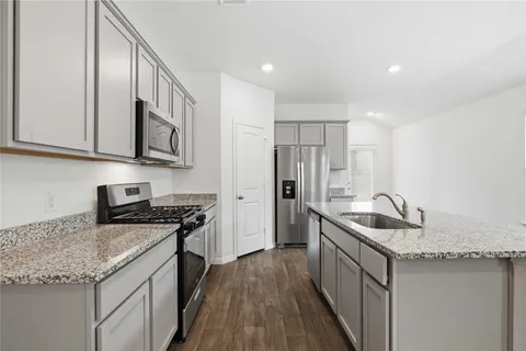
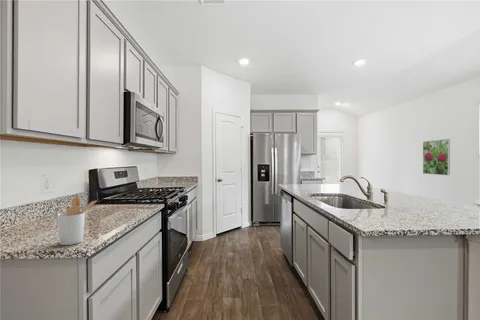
+ utensil holder [56,196,99,246]
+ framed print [422,138,451,176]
